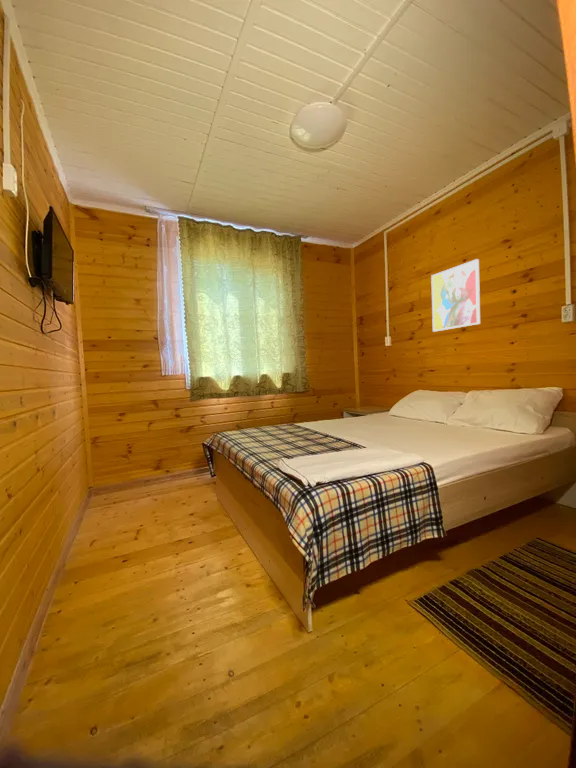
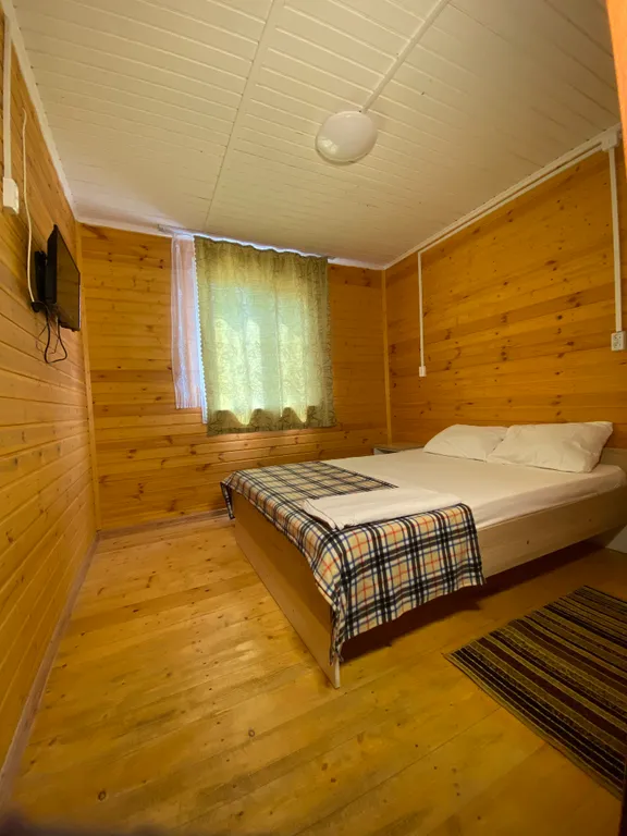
- wall art [430,258,481,333]
